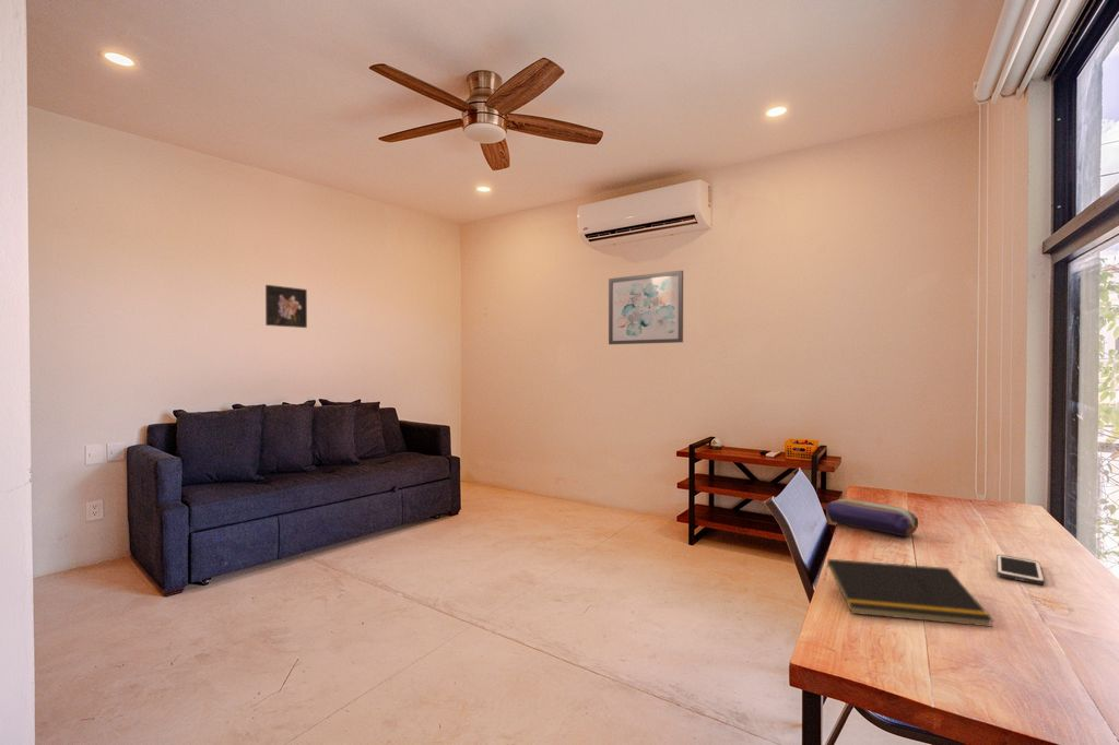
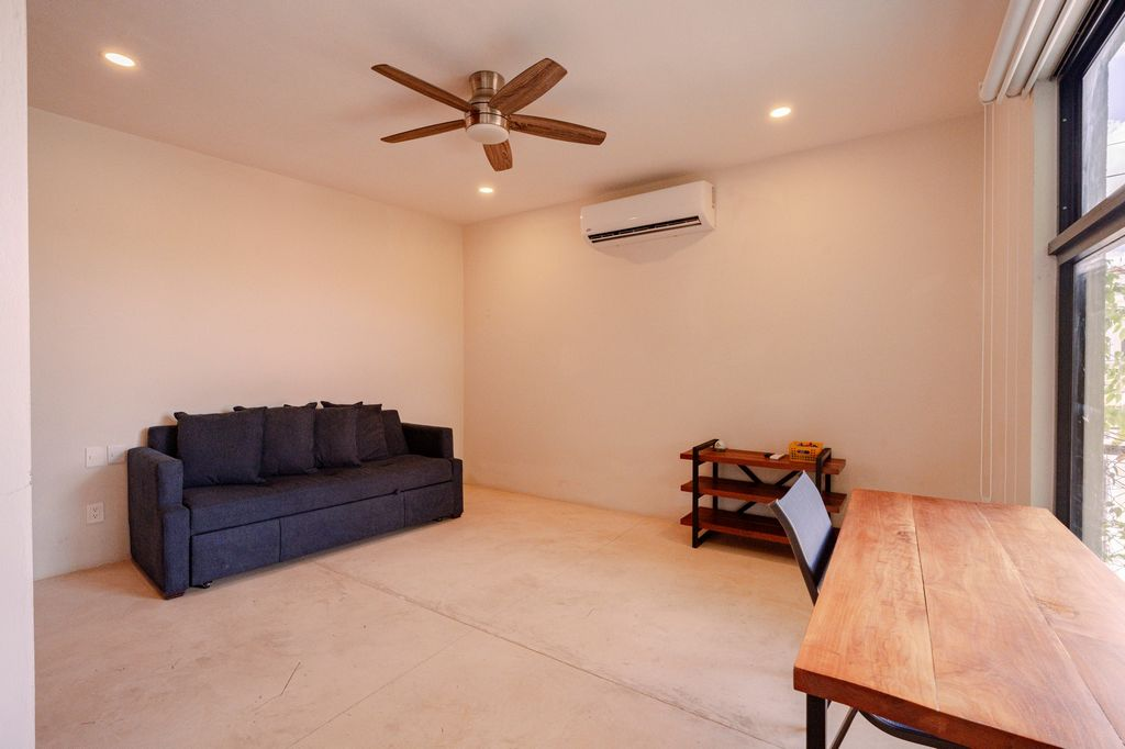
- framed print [264,284,308,329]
- cell phone [996,554,1046,586]
- pencil case [825,498,919,537]
- notepad [824,558,994,628]
- wall art [608,270,684,345]
